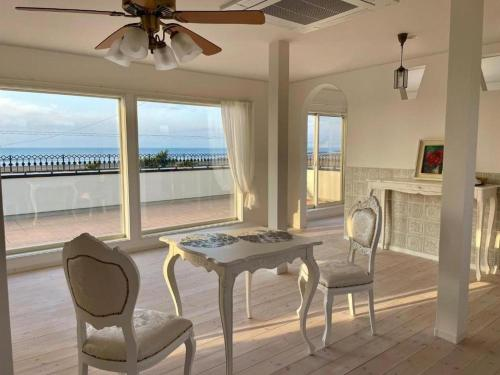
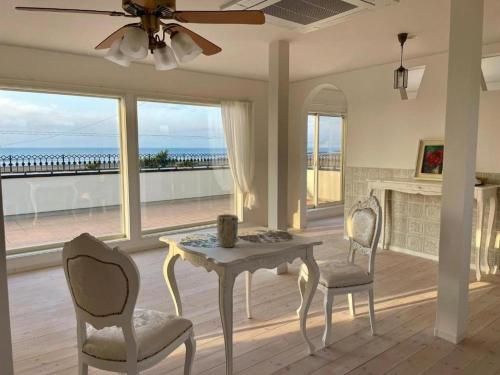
+ plant pot [216,213,239,248]
